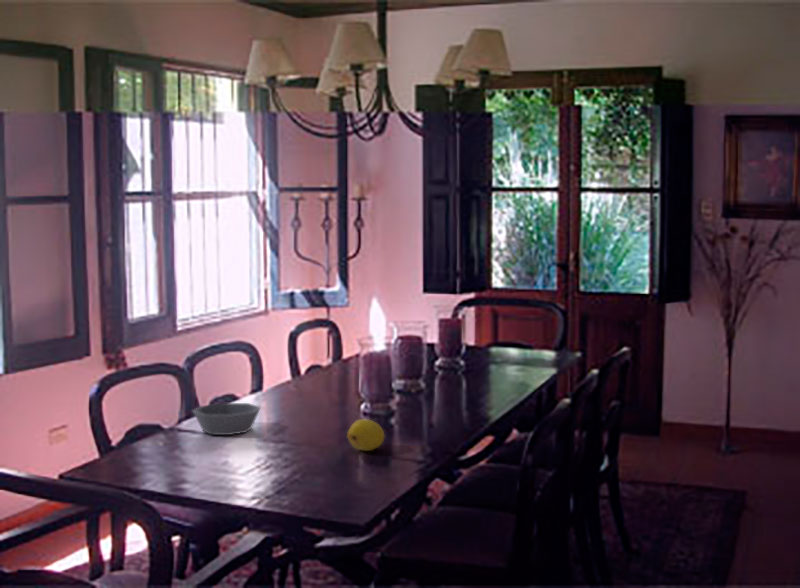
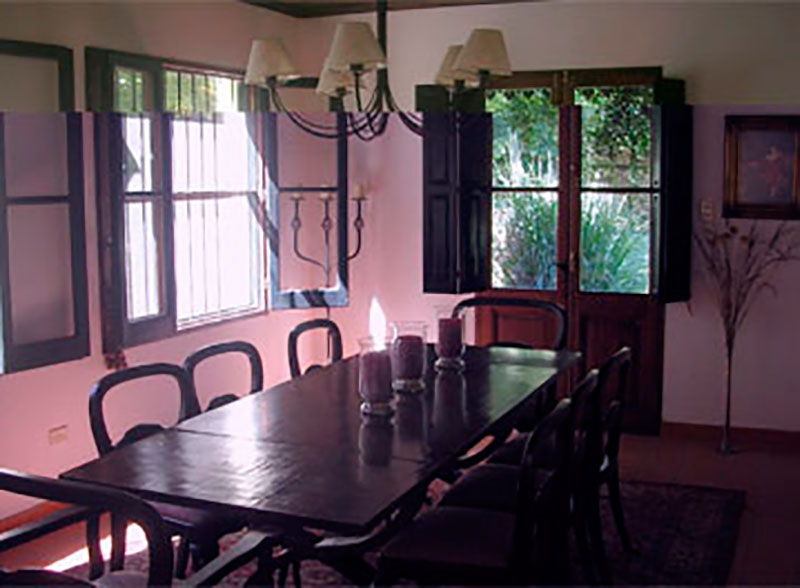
- fruit [346,418,385,452]
- bowl [191,402,262,436]
